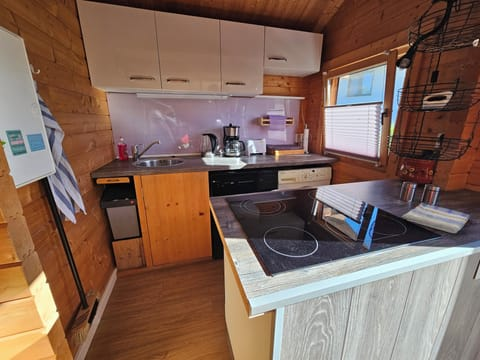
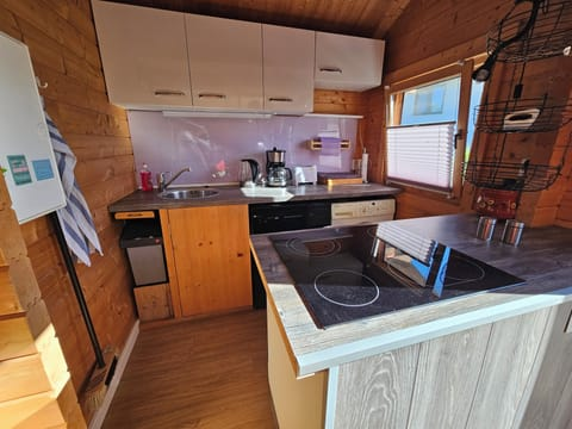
- dish towel [401,202,471,234]
